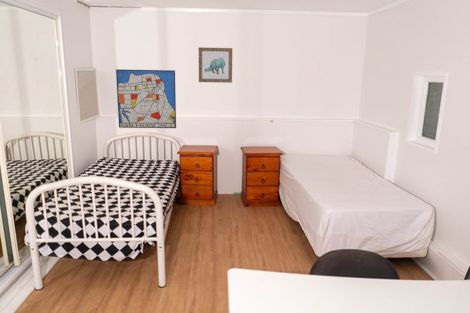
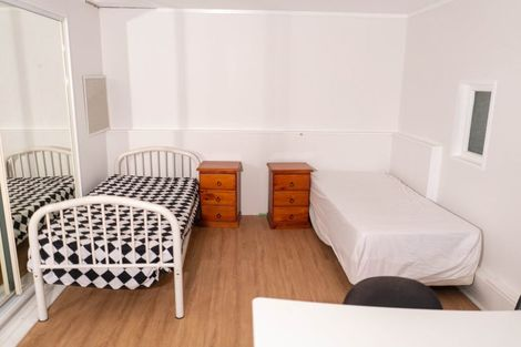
- wall art [115,68,177,129]
- wall art [198,46,233,84]
